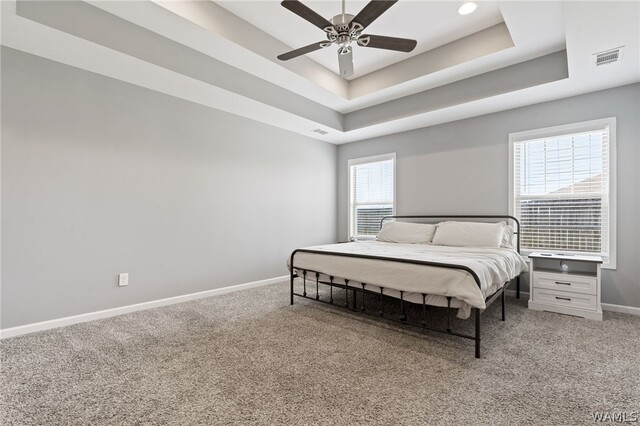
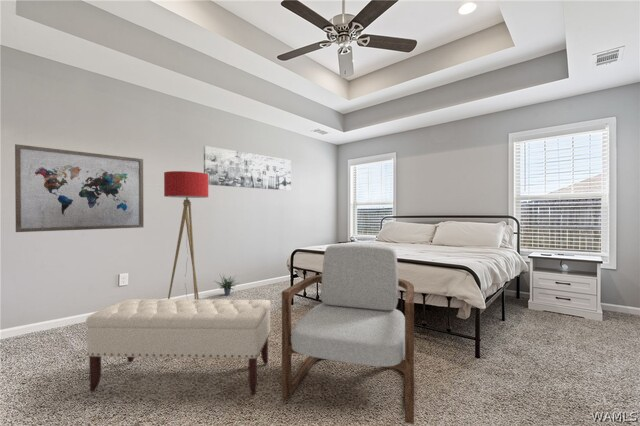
+ floor lamp [163,170,209,300]
+ wall art [14,143,145,233]
+ wall art [203,145,292,191]
+ armchair [281,243,415,425]
+ bench [85,298,272,395]
+ potted plant [214,272,239,296]
